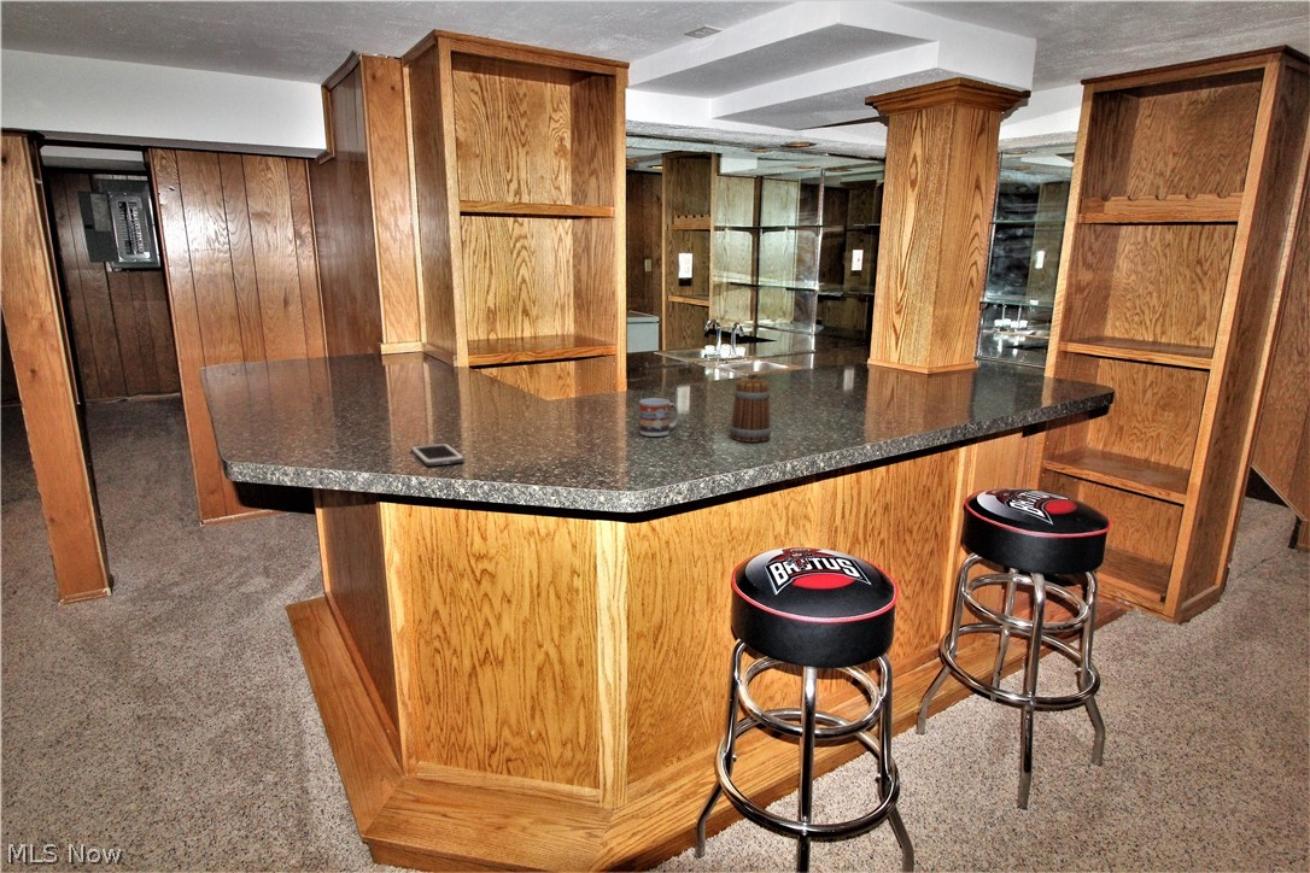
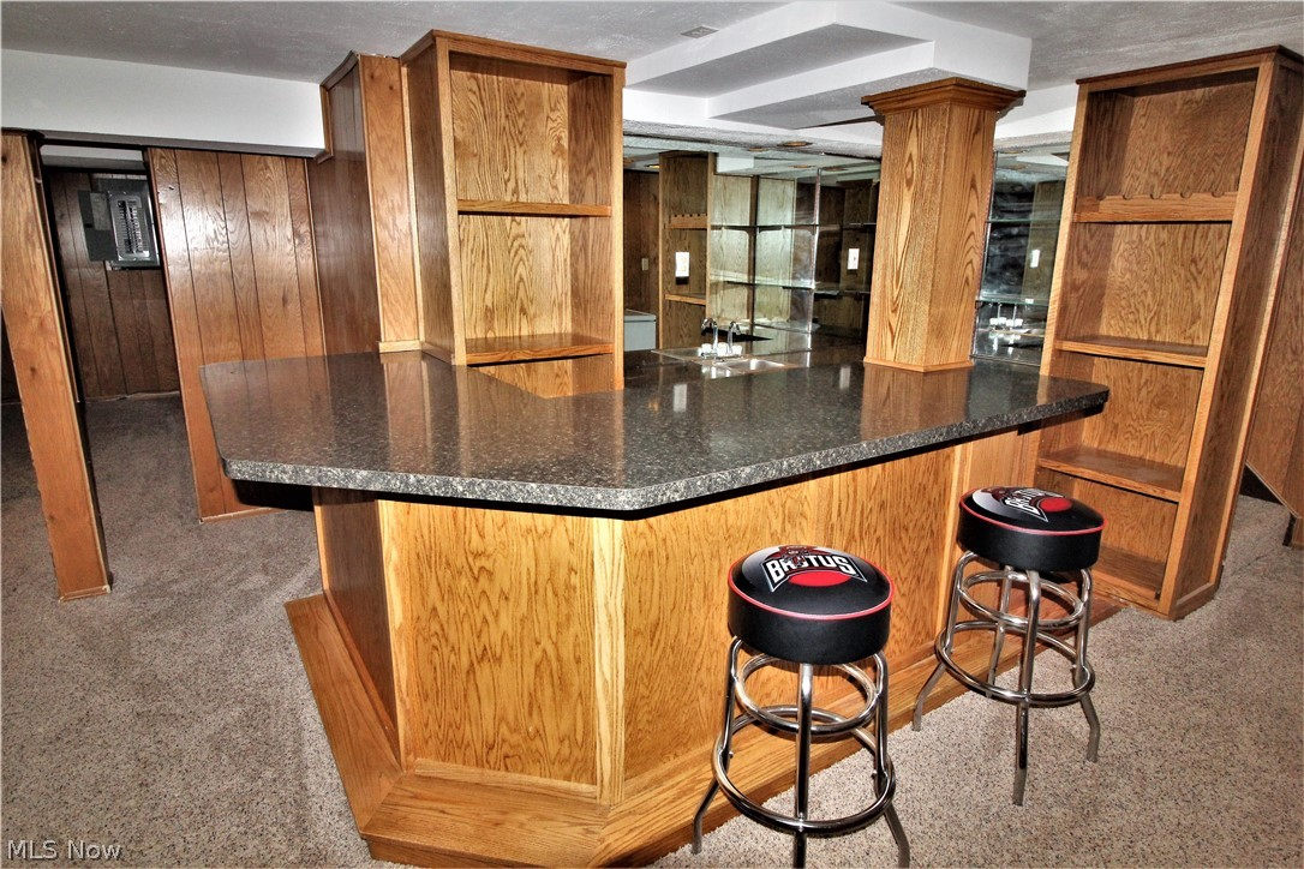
- beer mug [729,376,772,444]
- cell phone [410,443,466,467]
- cup [638,397,679,438]
